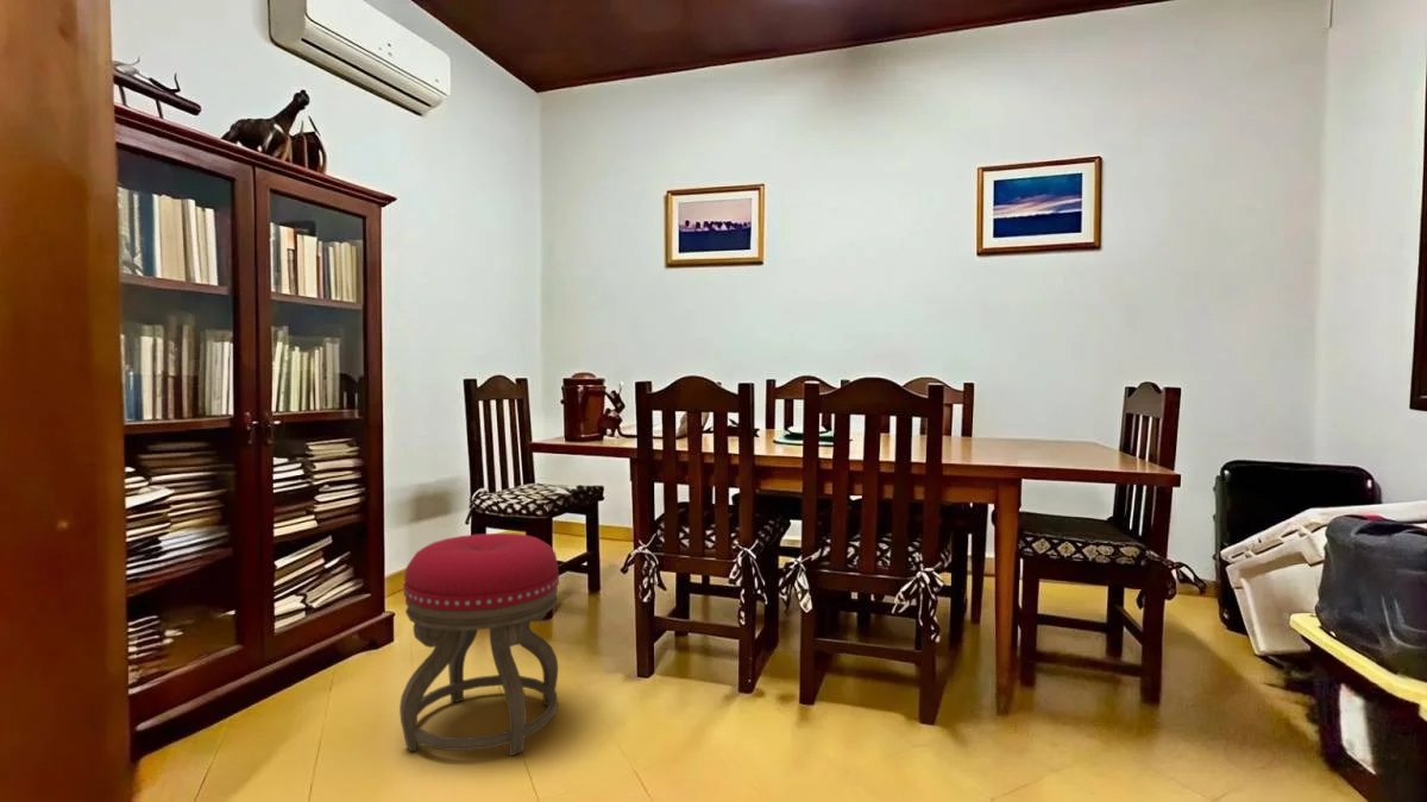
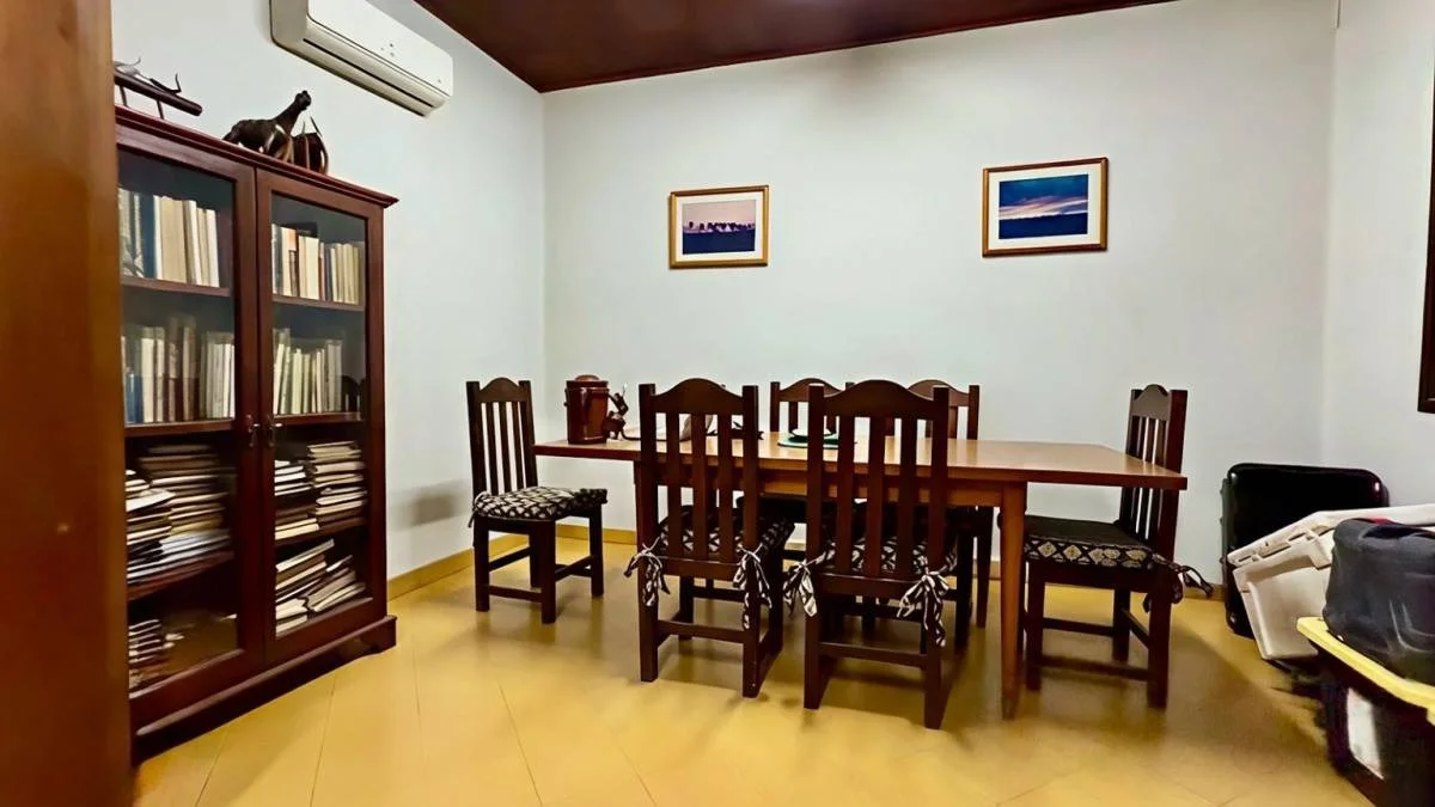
- stool [398,532,560,757]
